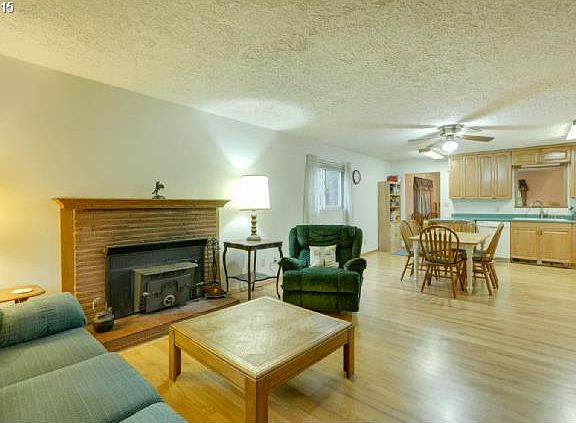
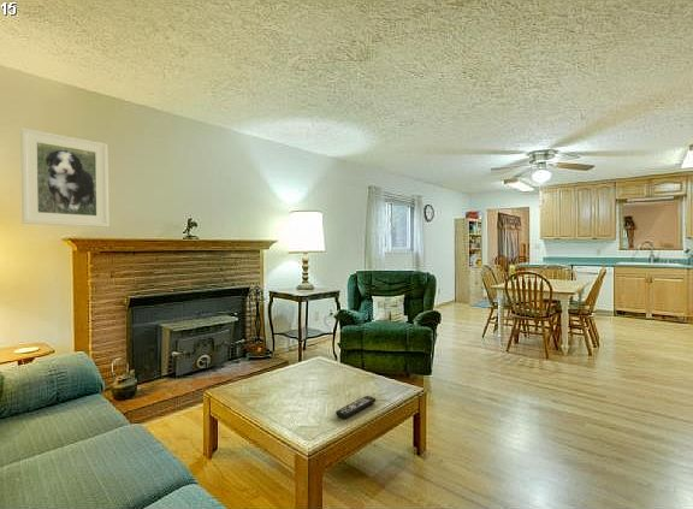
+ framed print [19,126,109,227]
+ remote control [334,395,377,419]
